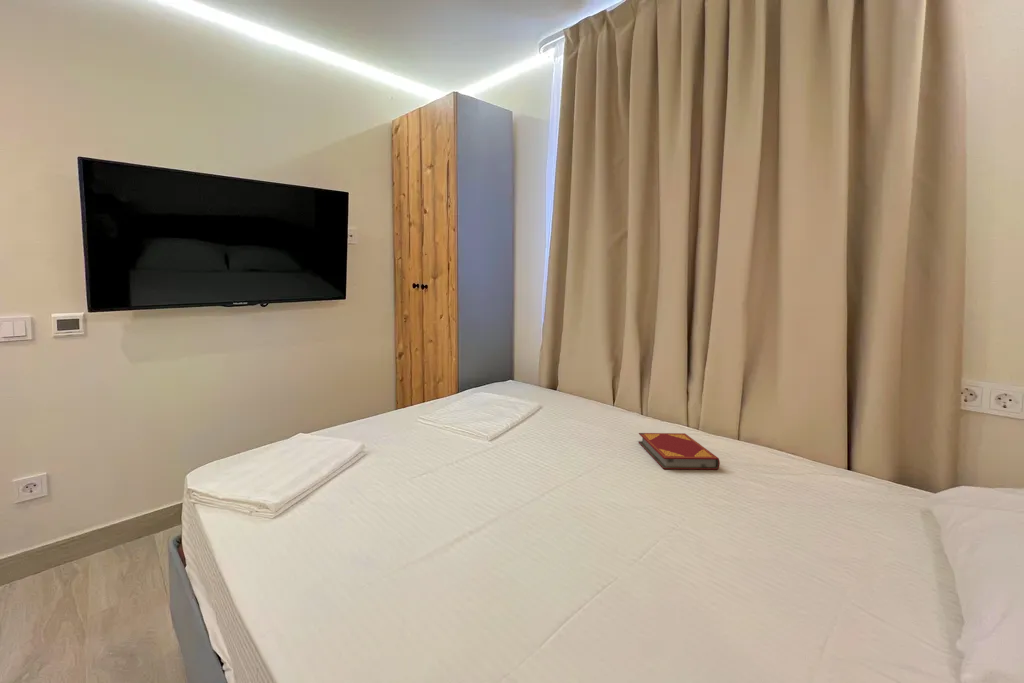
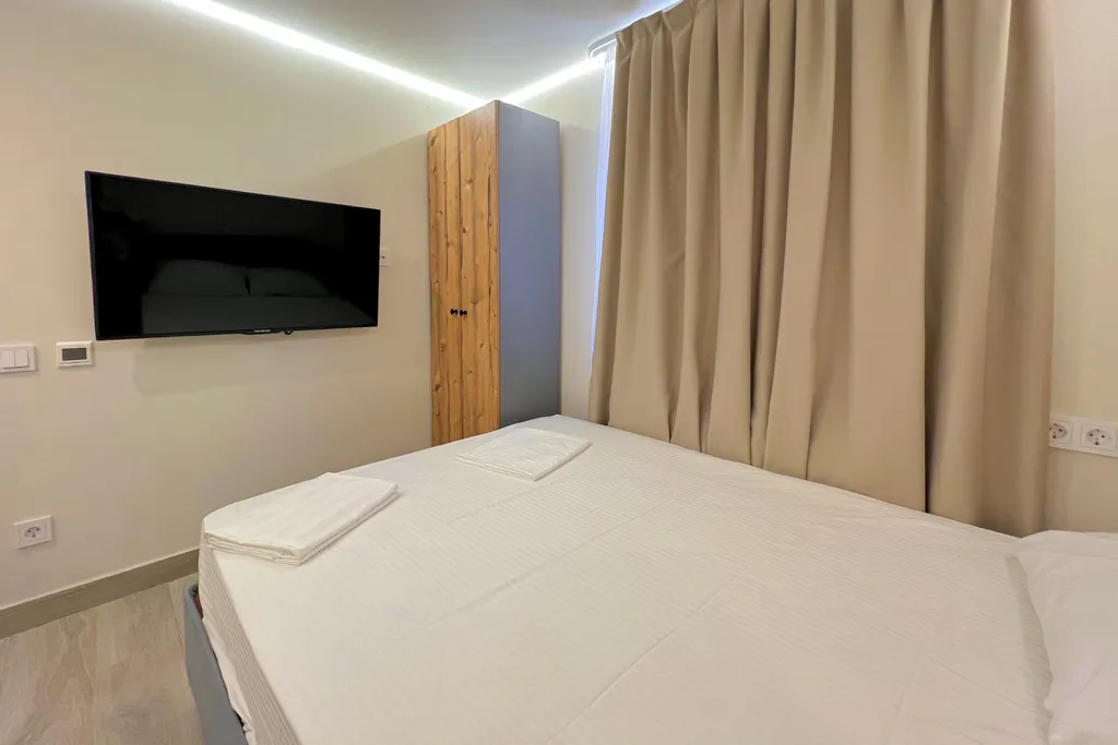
- hardback book [638,432,721,470]
